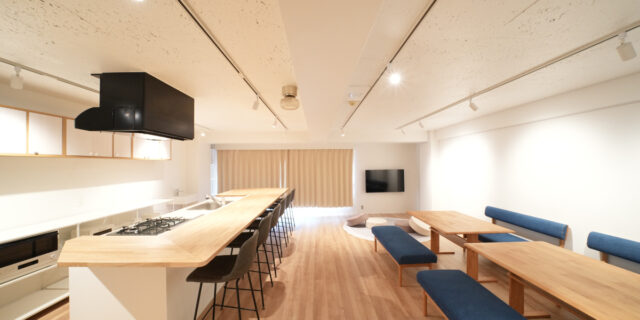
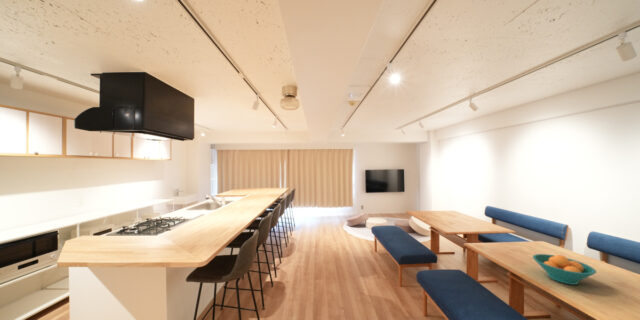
+ fruit bowl [532,253,597,286]
